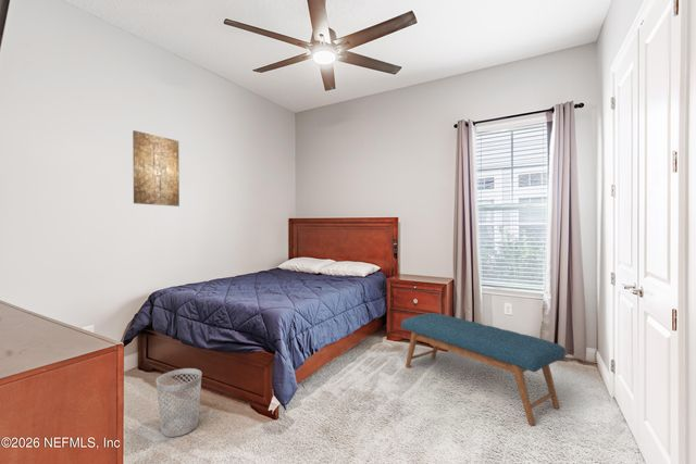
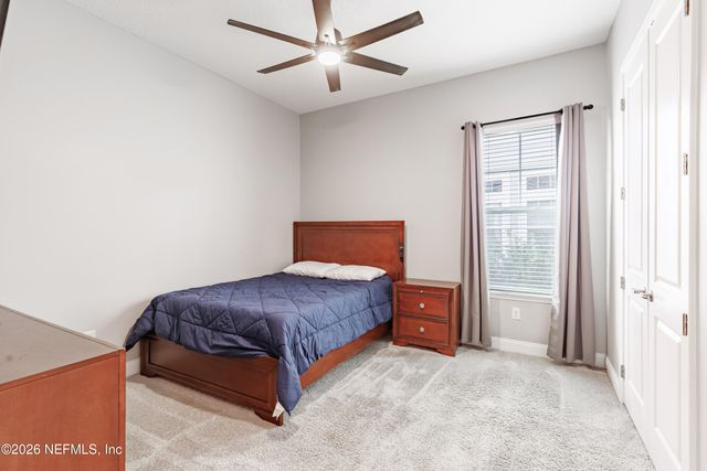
- bench [400,312,567,426]
- wastebasket [156,367,203,438]
- wall art [132,129,181,208]
